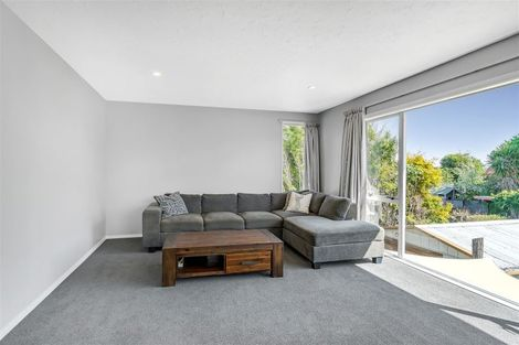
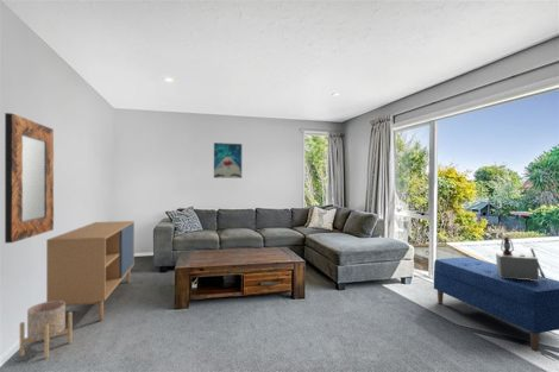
+ bench [433,256,559,353]
+ wall art [213,141,243,179]
+ planter [19,301,73,360]
+ home mirror [4,112,55,245]
+ storage cabinet [45,220,136,322]
+ lantern [495,234,547,280]
